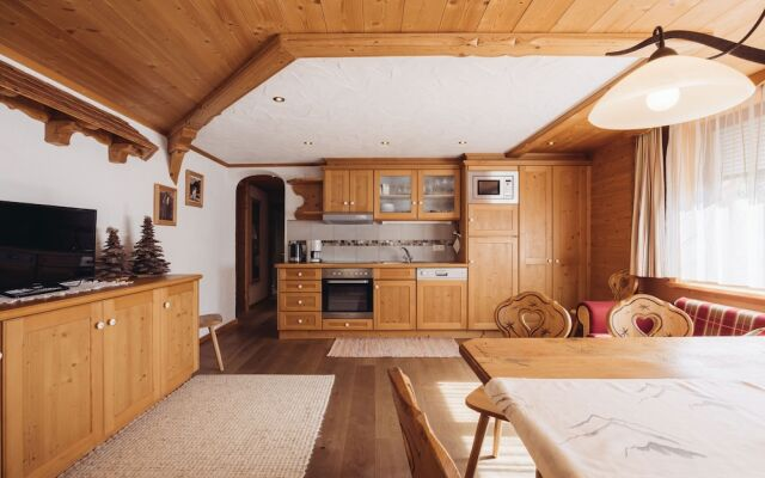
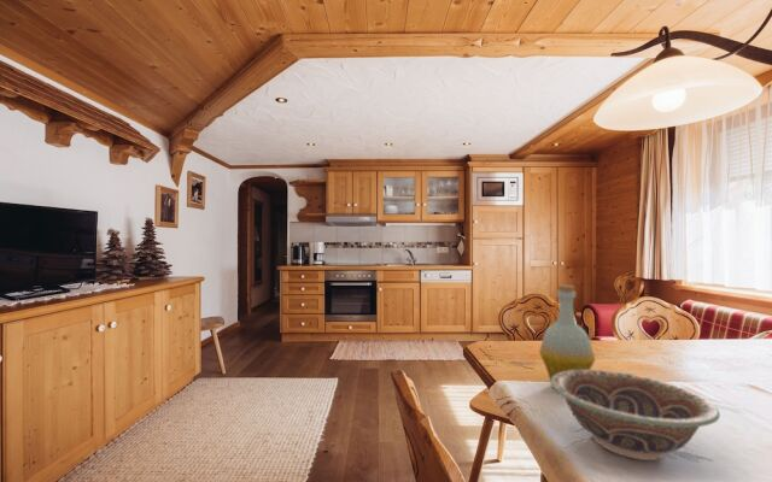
+ bottle [538,283,596,382]
+ decorative bowl [549,369,721,462]
